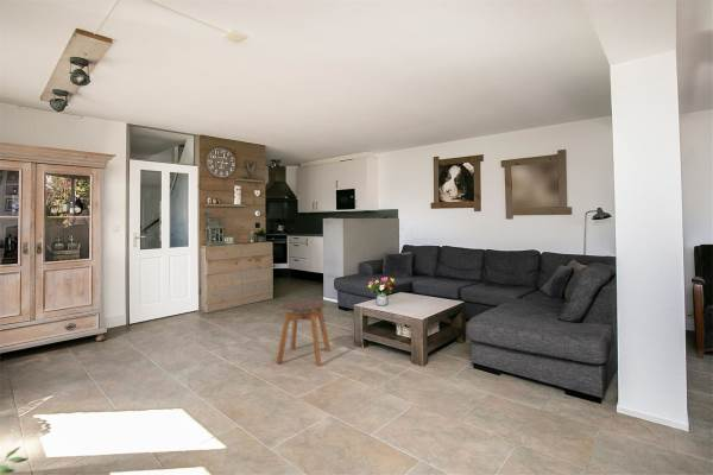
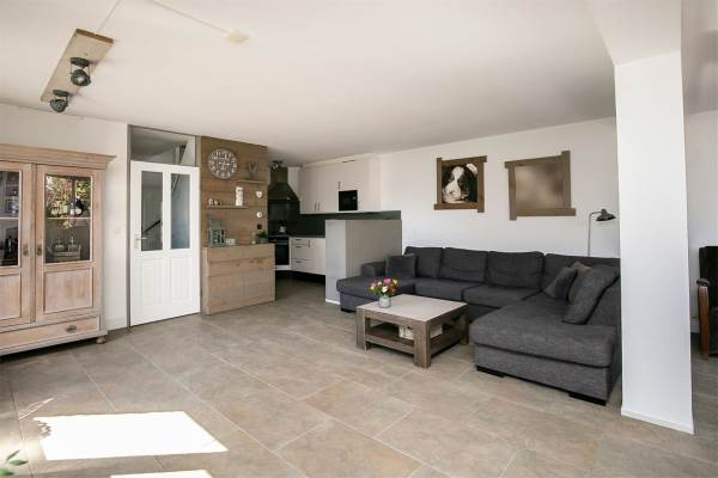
- stool [276,299,332,366]
